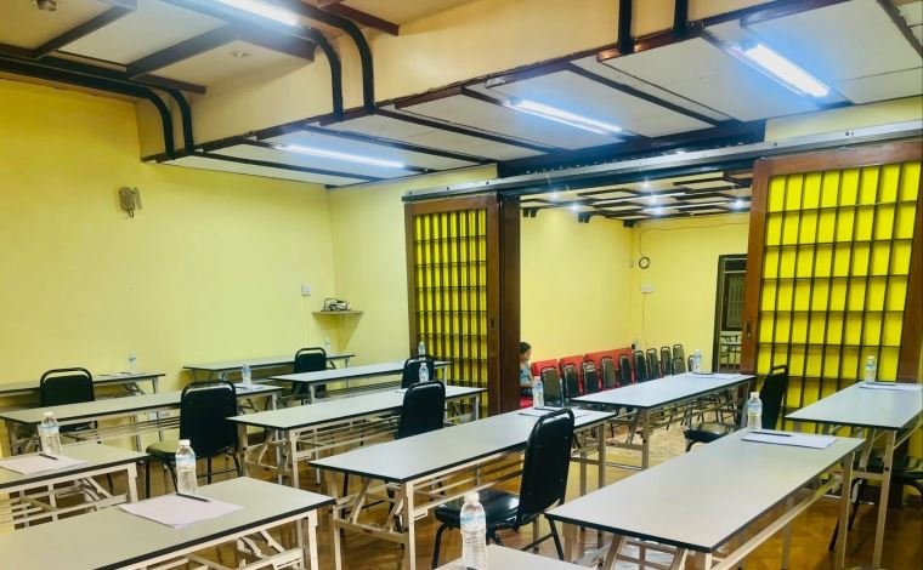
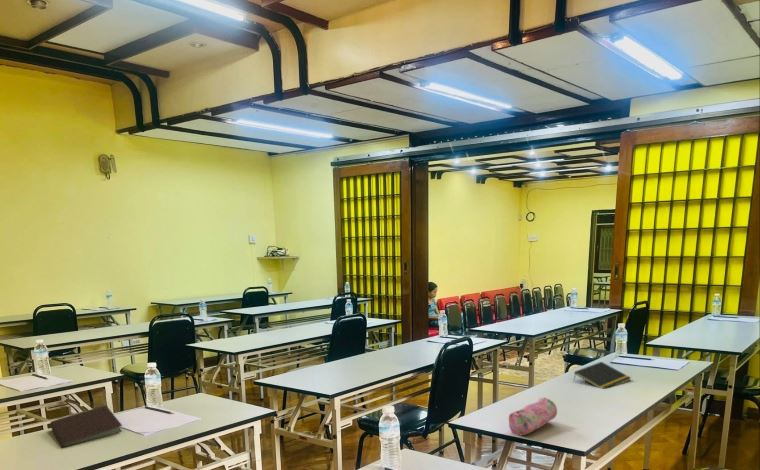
+ pencil case [508,396,558,437]
+ notepad [573,361,632,390]
+ notebook [49,404,123,448]
